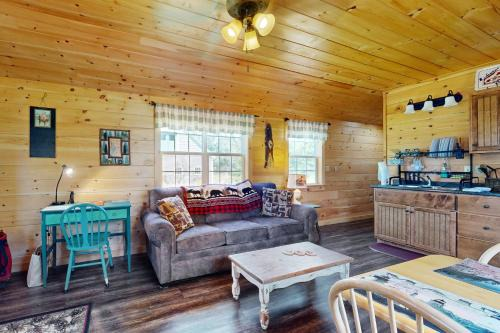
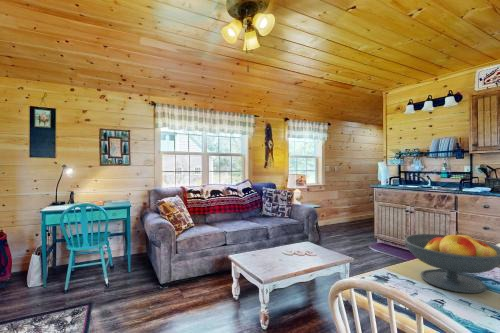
+ fruit bowl [403,230,500,294]
